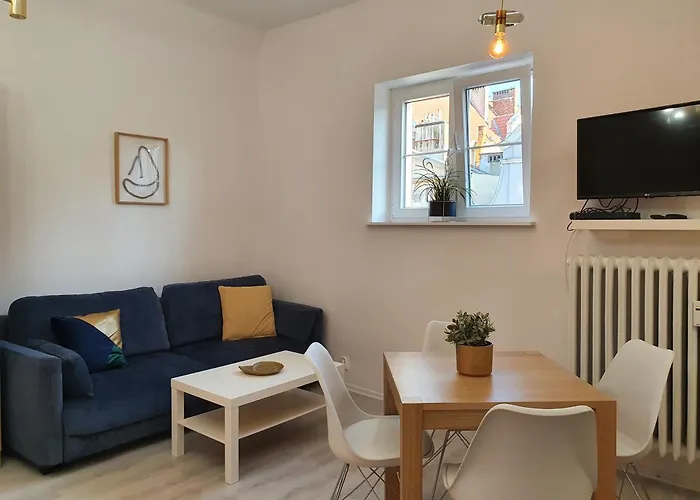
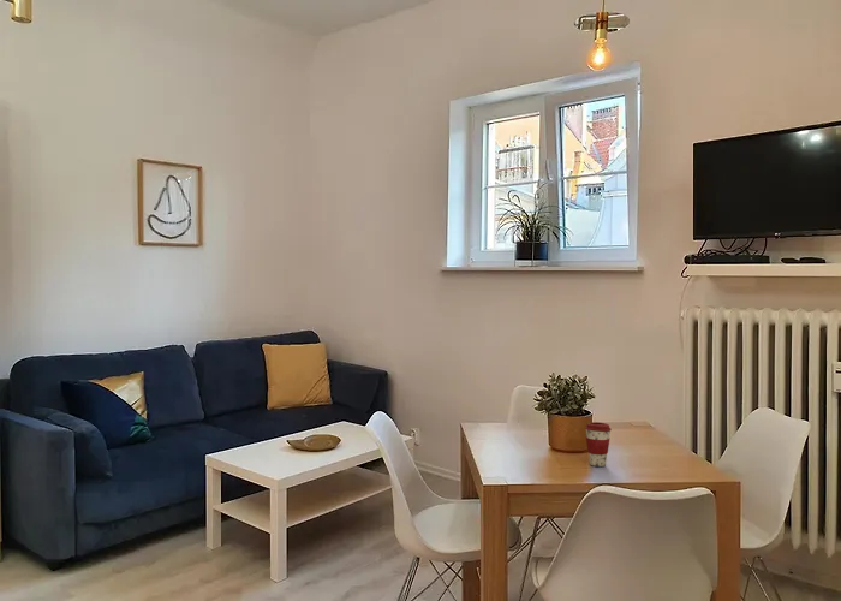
+ coffee cup [584,421,613,468]
